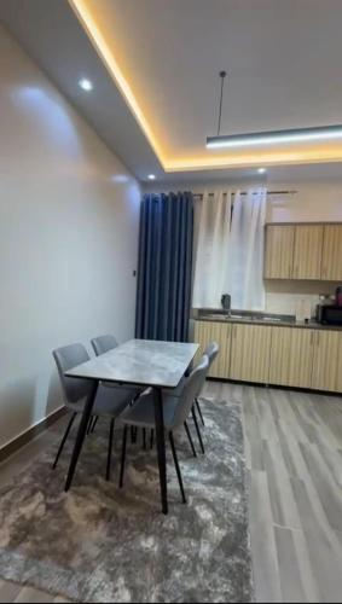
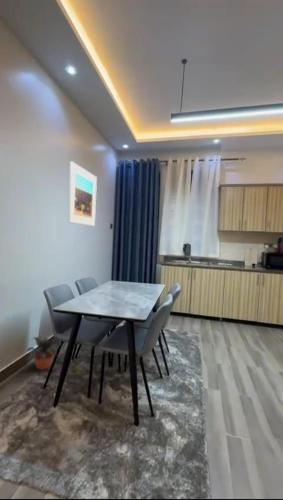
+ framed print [67,160,98,227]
+ potted plant [24,336,65,371]
